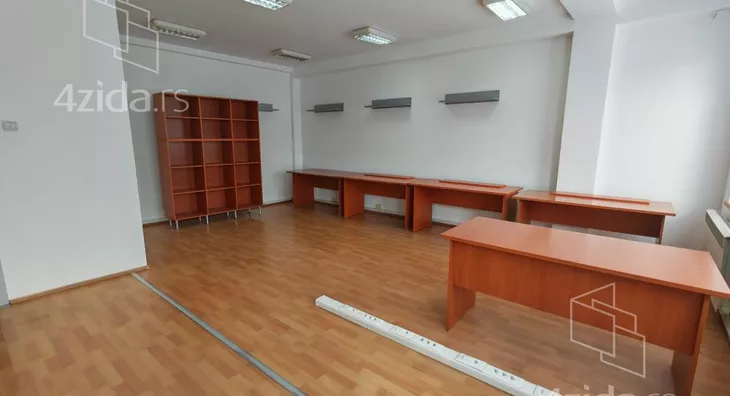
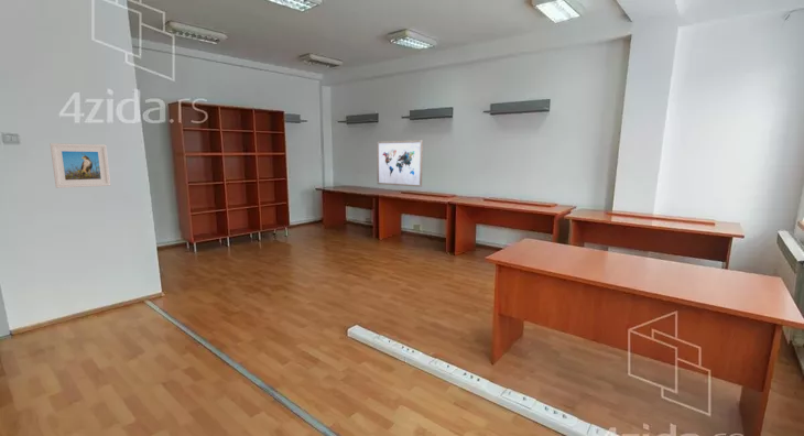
+ wall art [376,139,424,188]
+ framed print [50,142,111,189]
